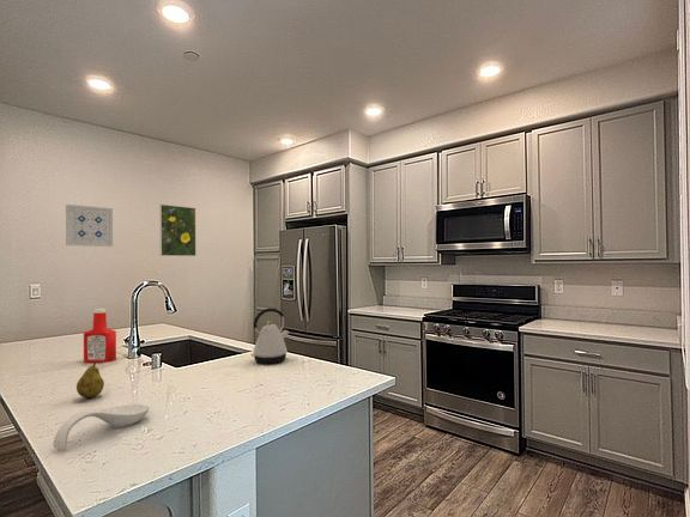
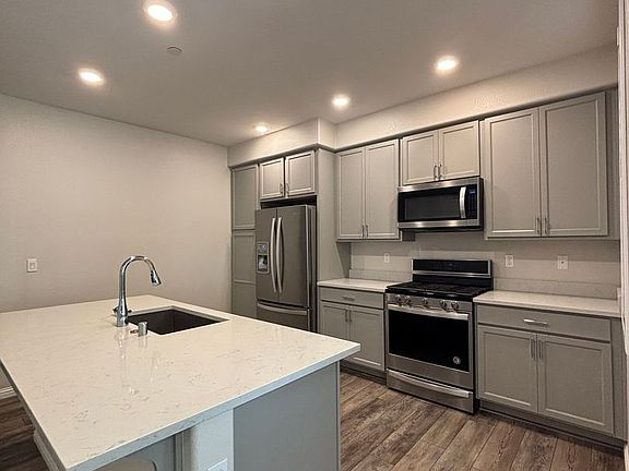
- soap bottle [83,308,117,364]
- wall art [65,203,114,248]
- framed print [158,203,198,257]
- fruit [75,363,105,399]
- spoon rest [53,403,151,451]
- kettle [250,306,291,365]
